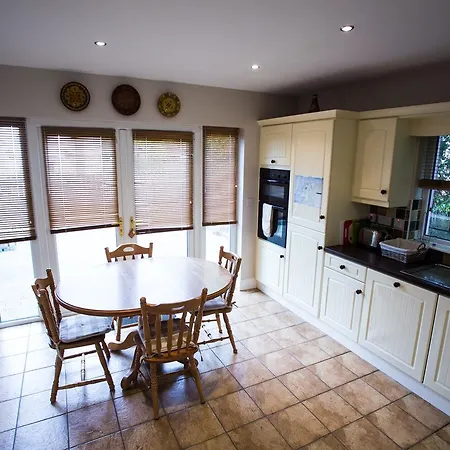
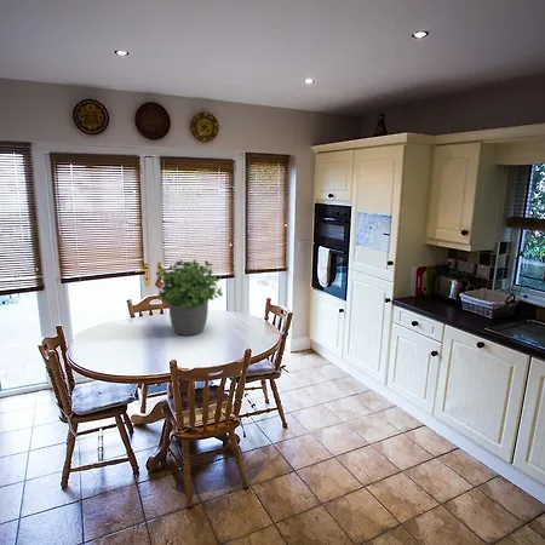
+ potted plant [155,258,224,337]
